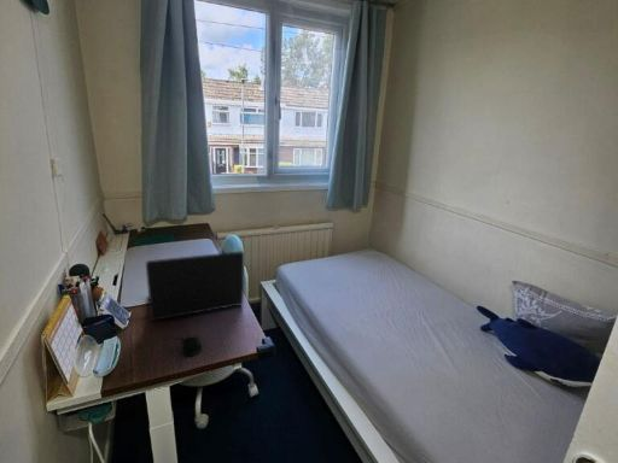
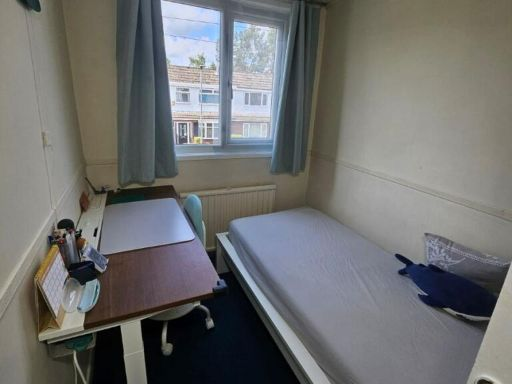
- laptop [145,250,245,322]
- computer mouse [171,334,202,357]
